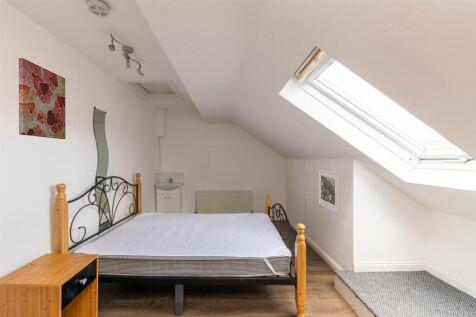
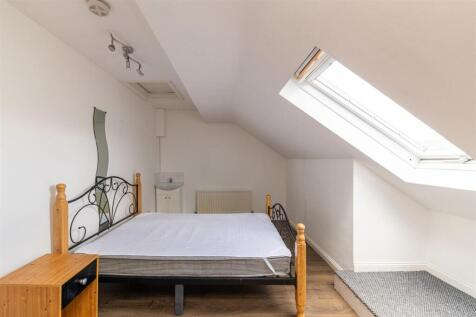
- wall art [18,57,67,140]
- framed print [318,169,340,214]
